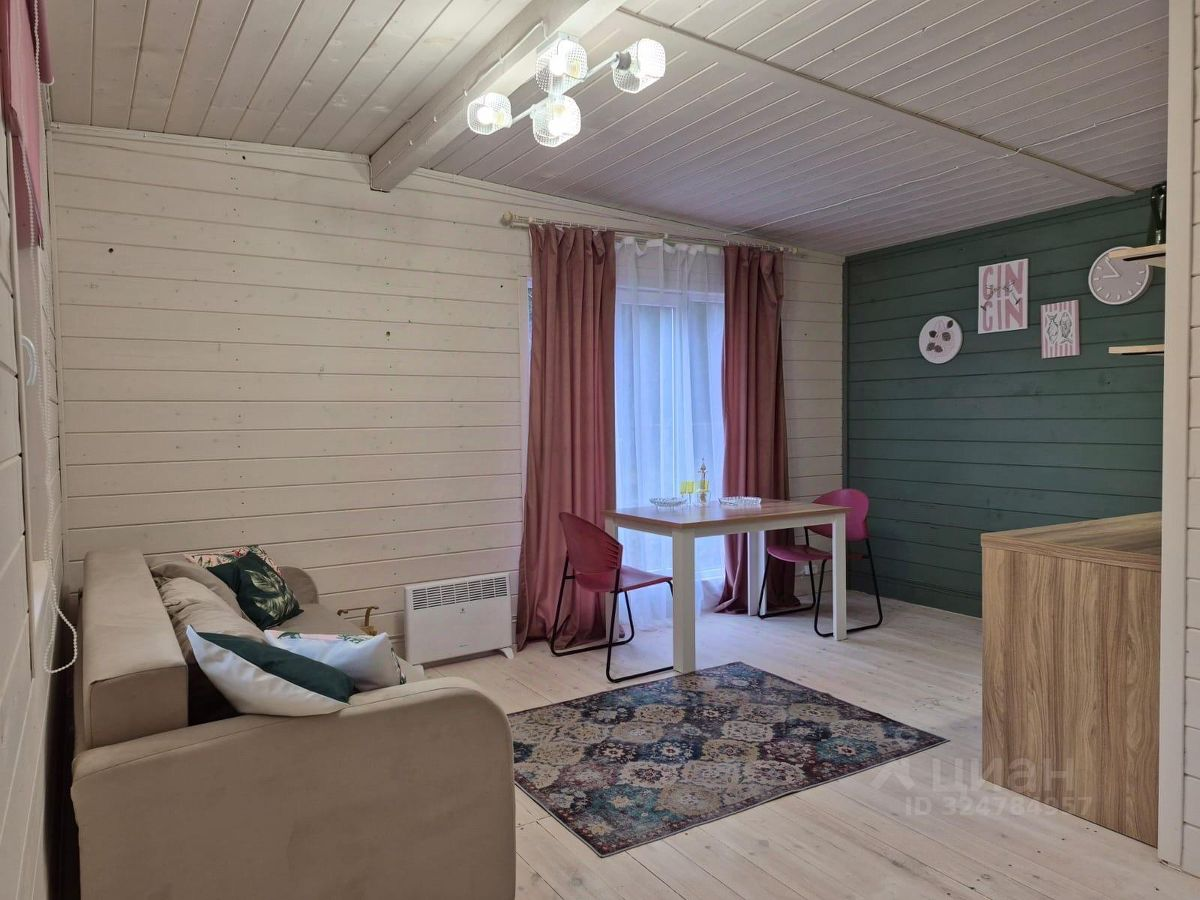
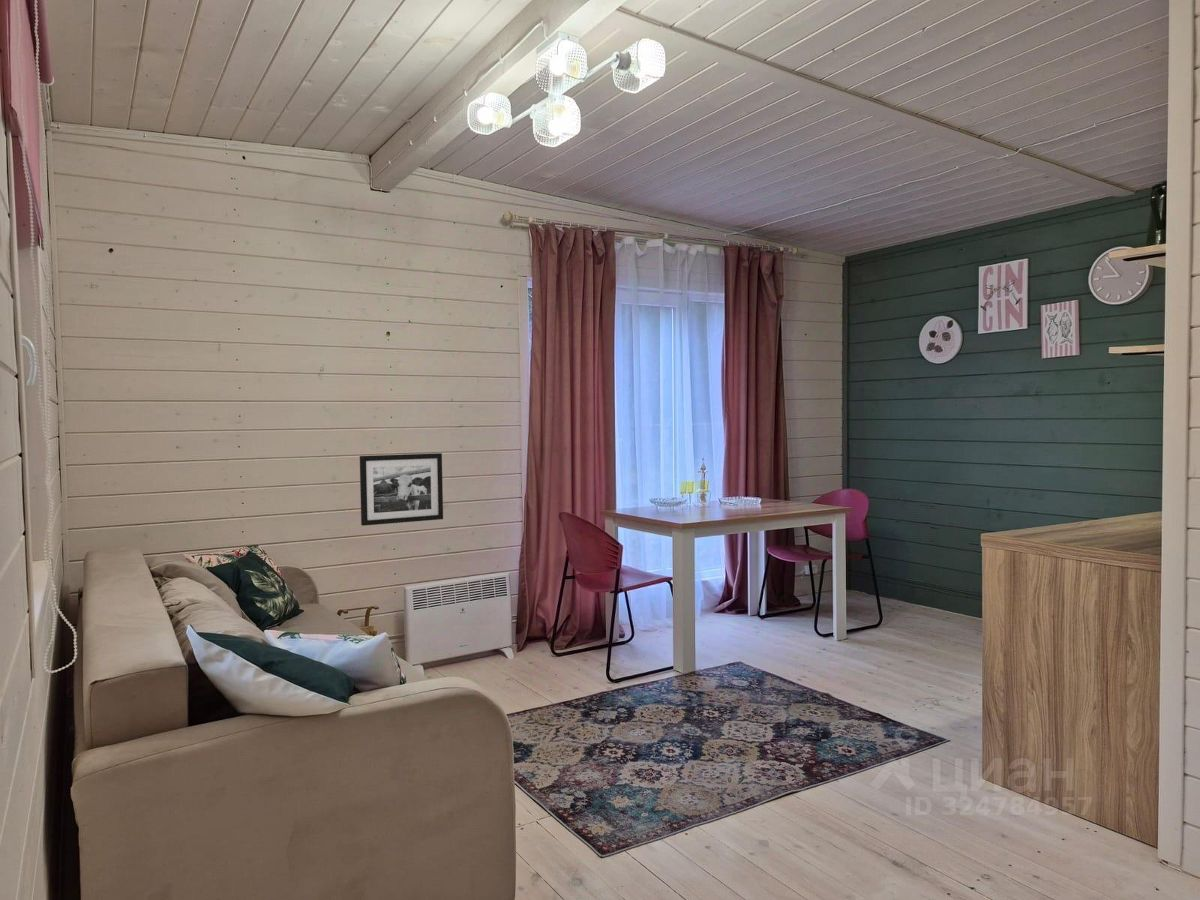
+ picture frame [359,452,444,527]
